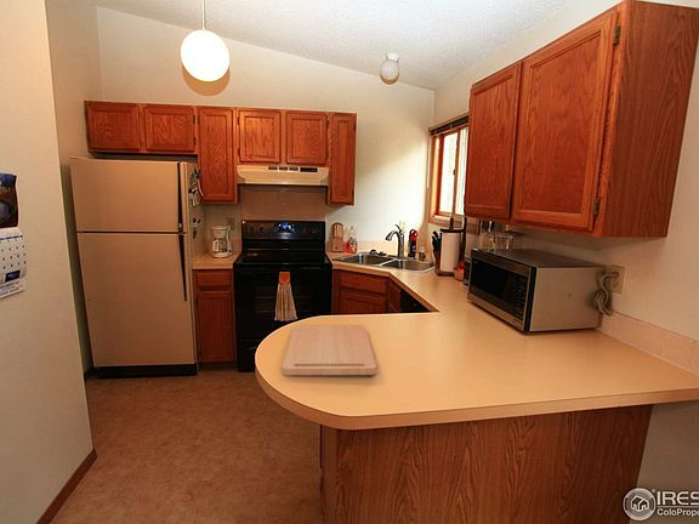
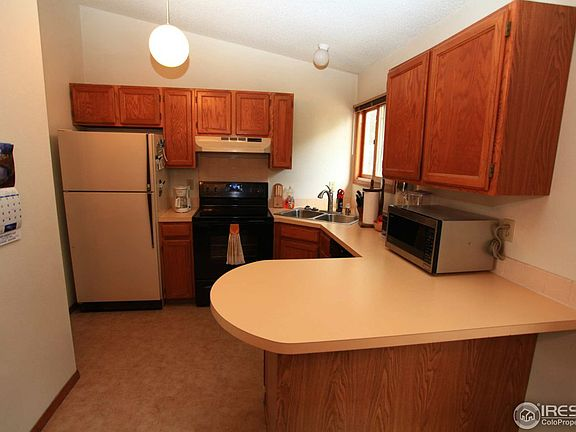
- cutting board [282,324,377,376]
